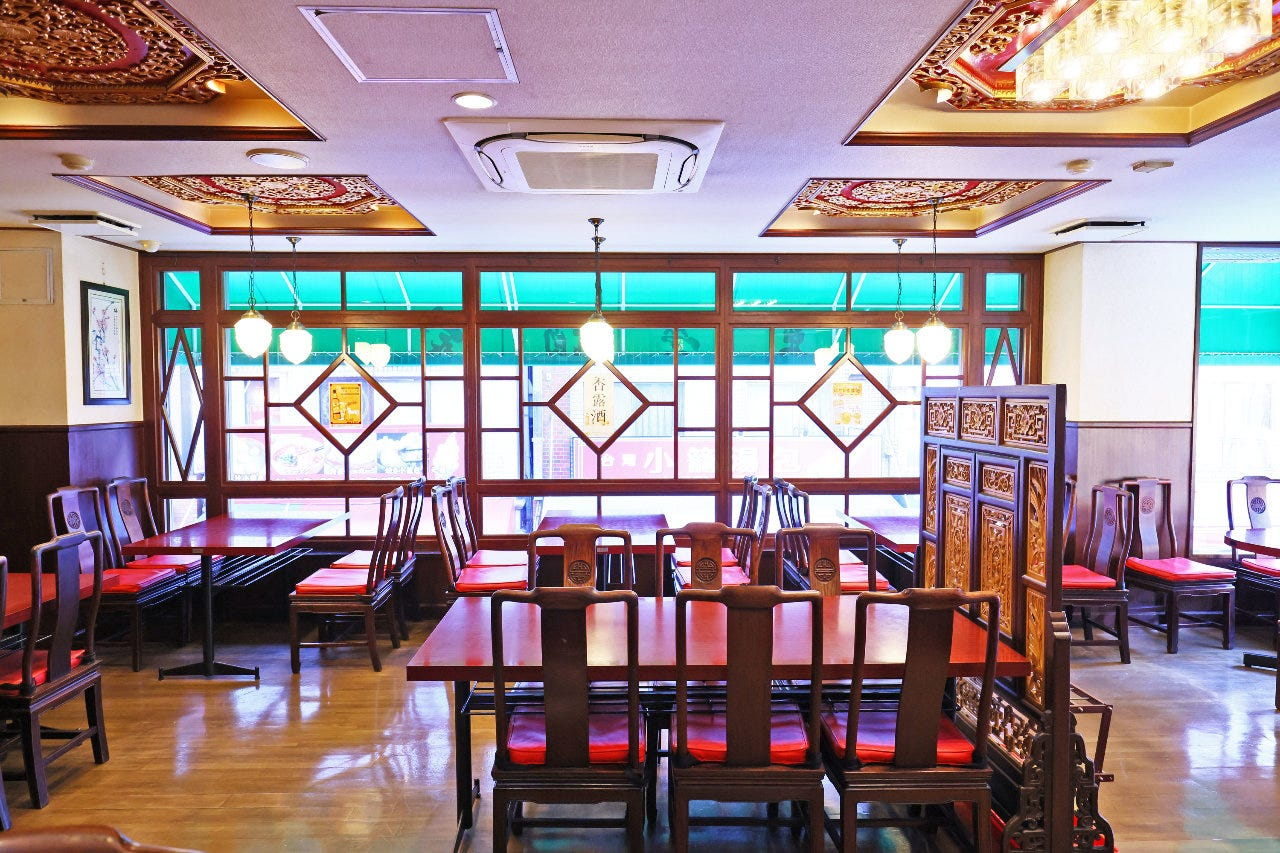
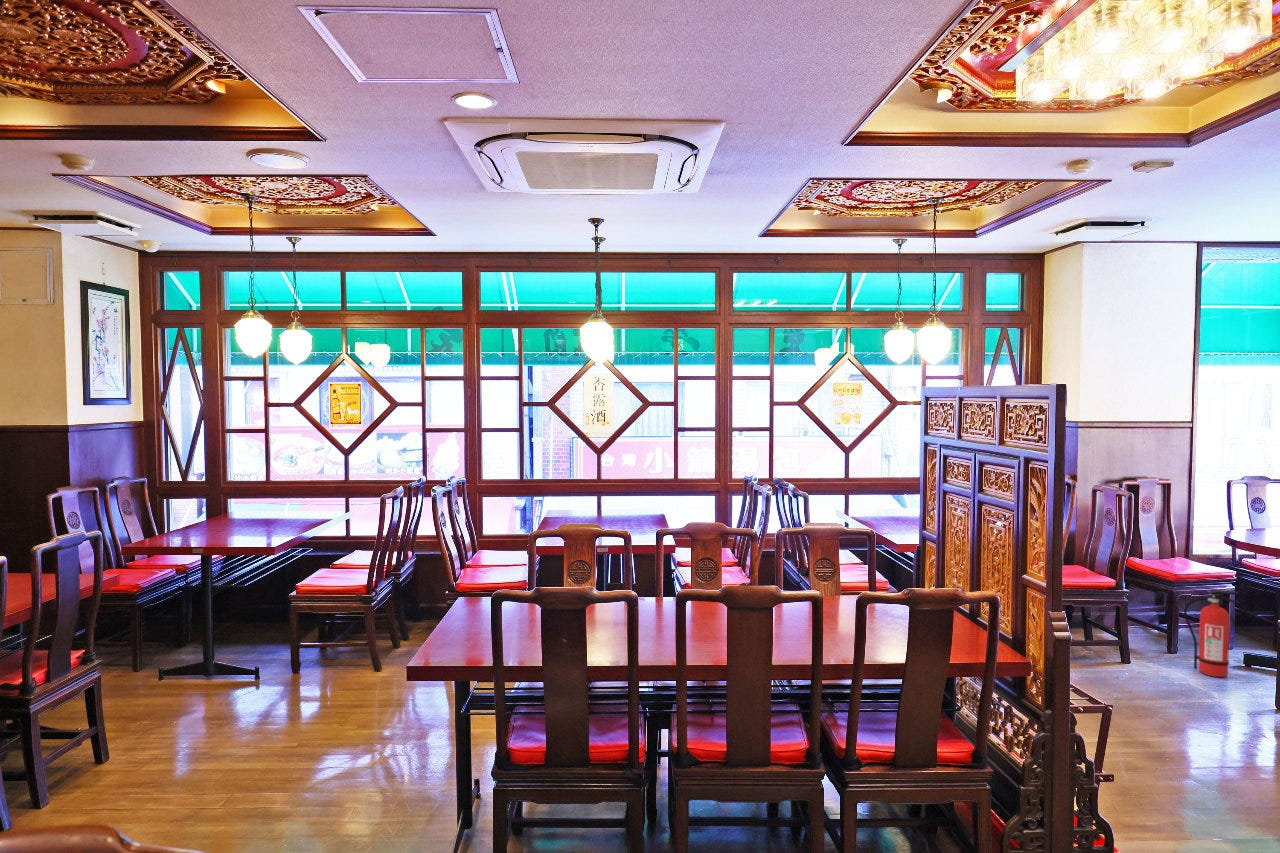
+ fire extinguisher [1183,590,1241,678]
